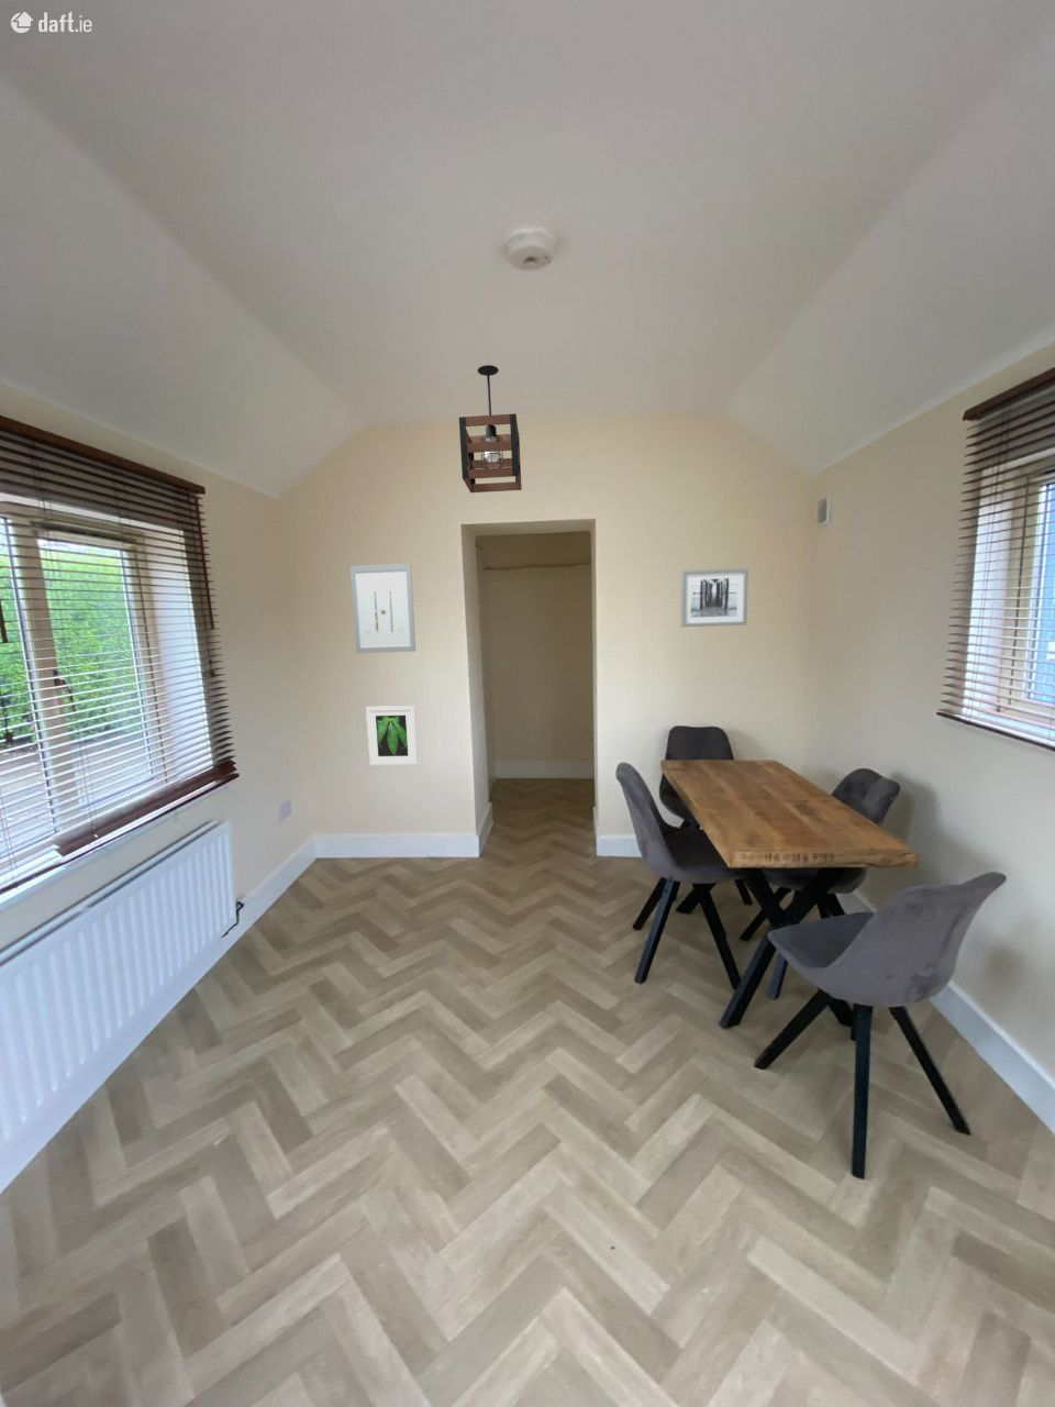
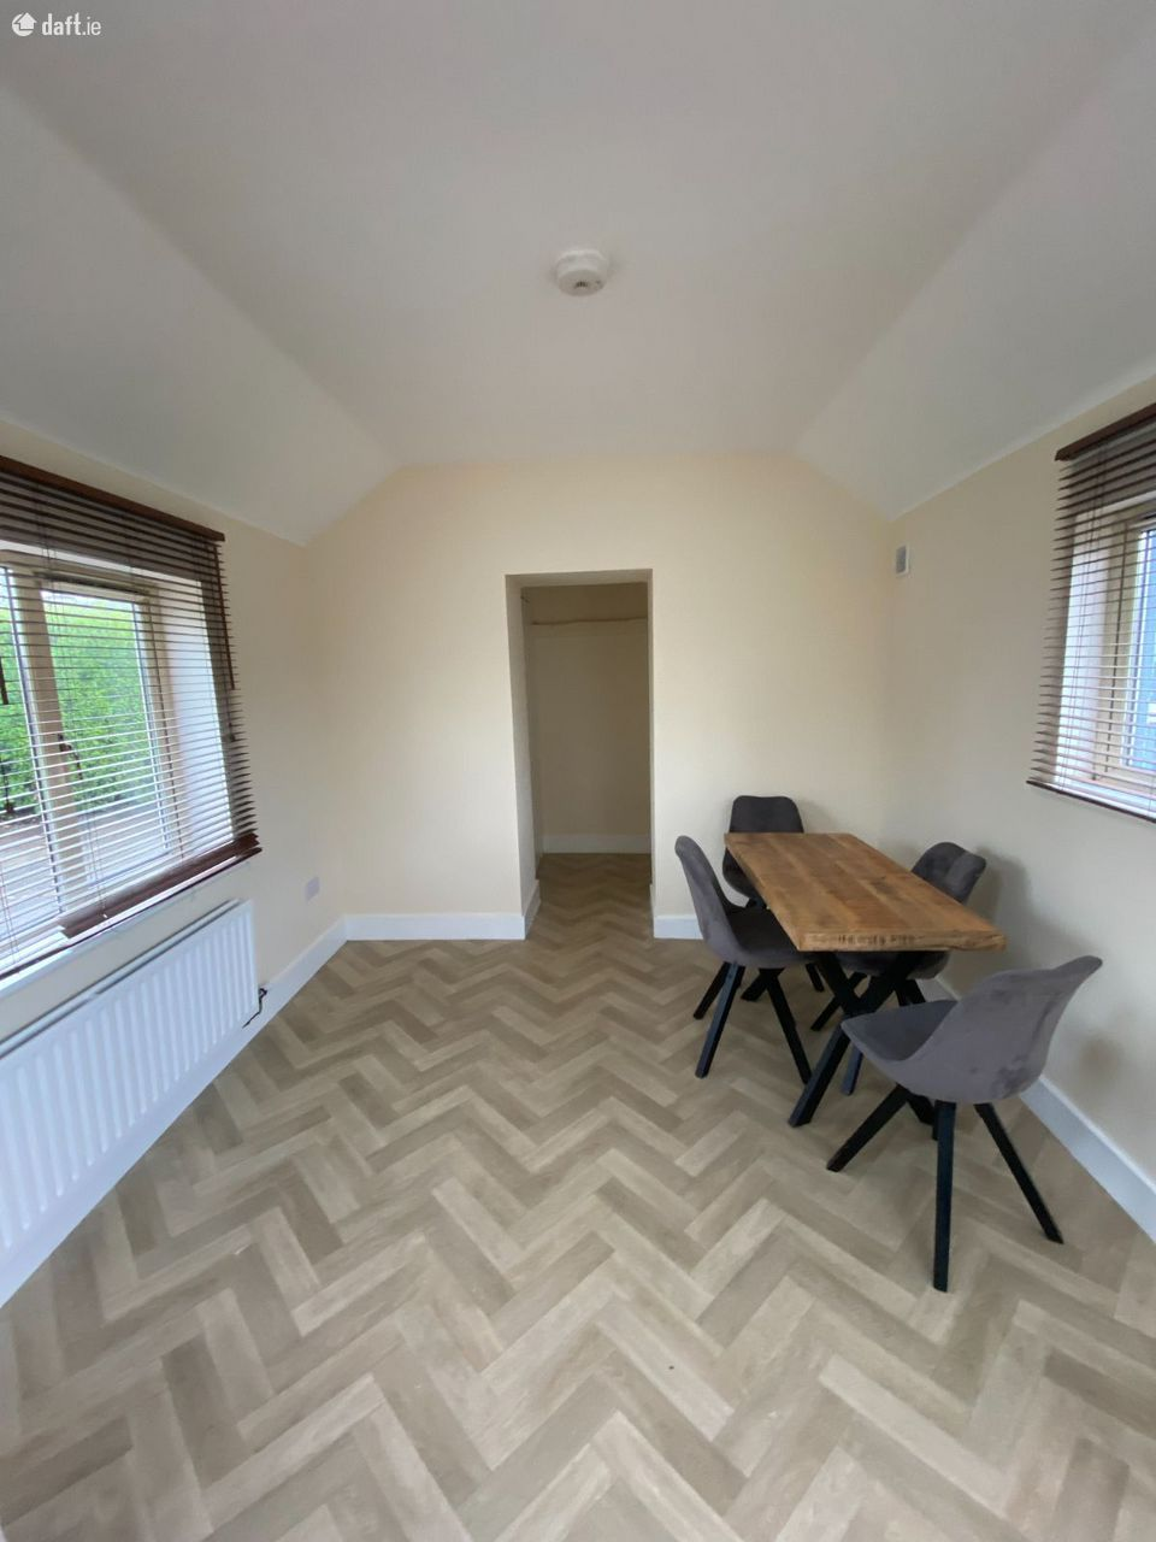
- wall art [679,567,749,628]
- wall art [349,563,417,654]
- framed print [365,705,419,767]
- pendant light [459,363,523,493]
